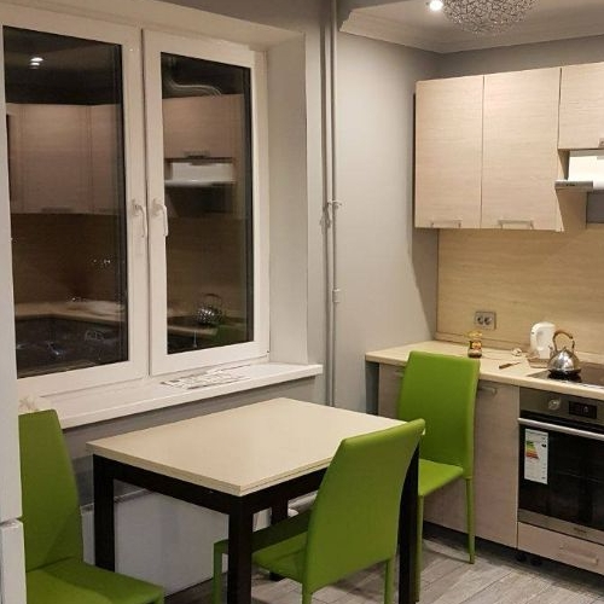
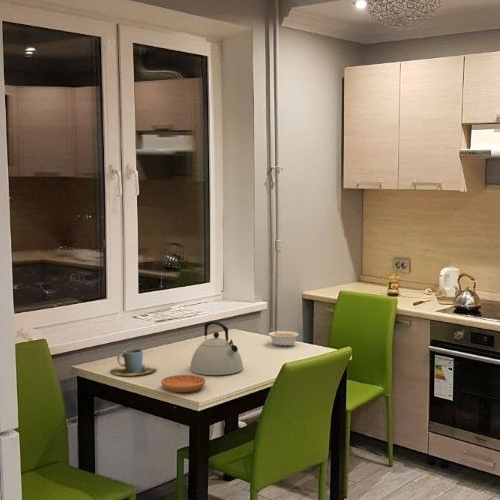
+ saucer [160,374,207,393]
+ cup [109,348,158,376]
+ kettle [189,321,244,376]
+ legume [268,327,300,347]
